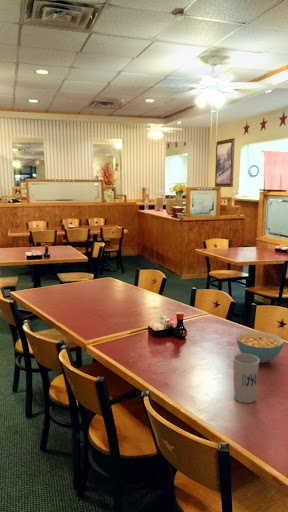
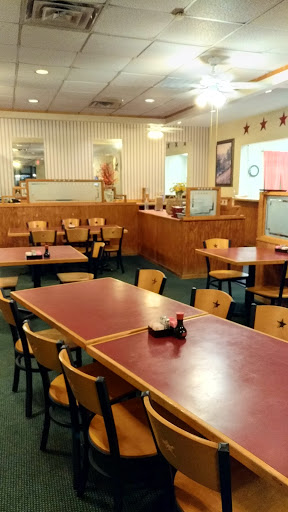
- cereal bowl [235,330,285,364]
- cup [232,353,260,404]
